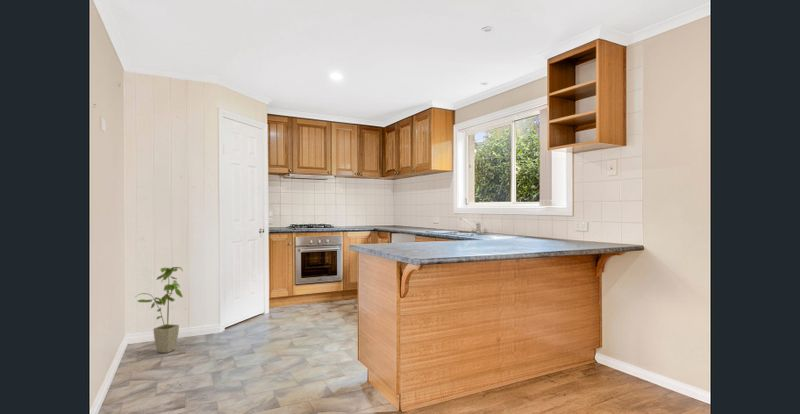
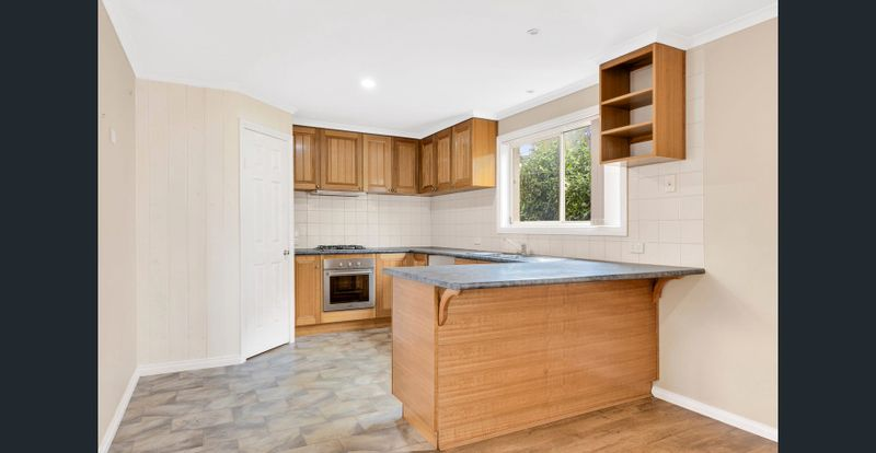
- house plant [133,266,184,354]
